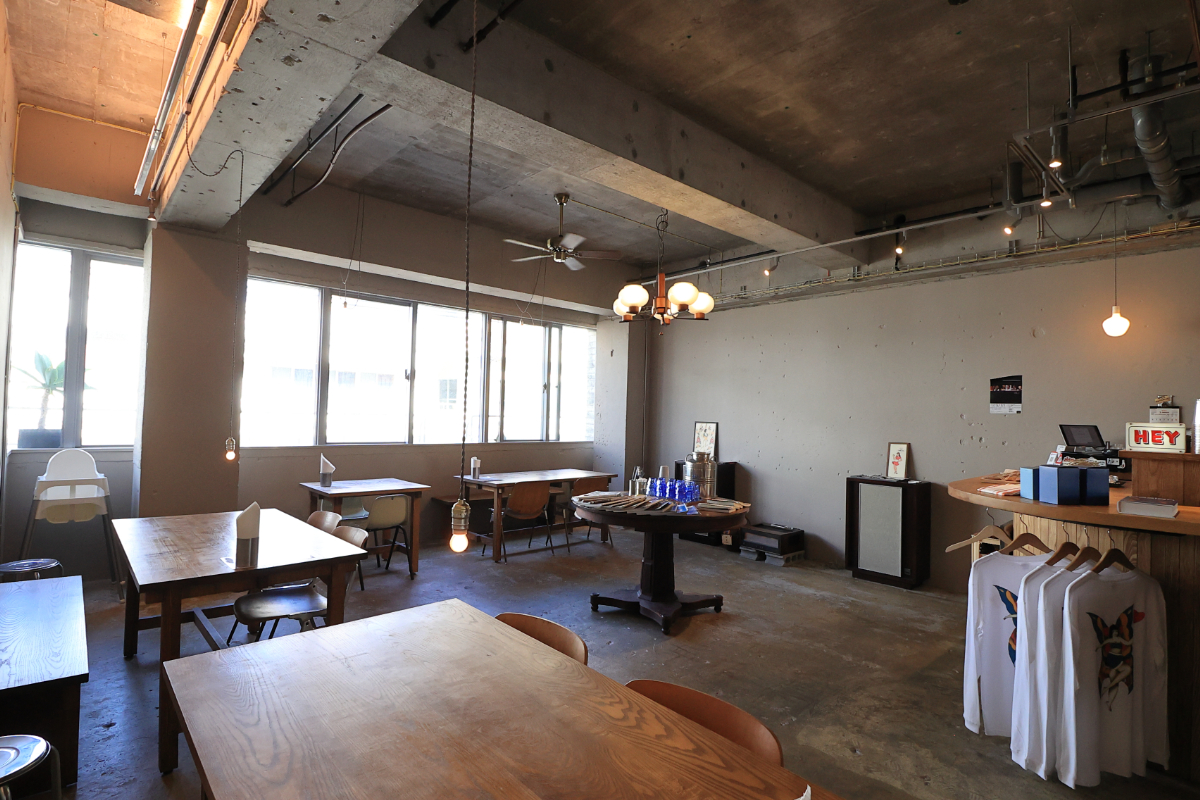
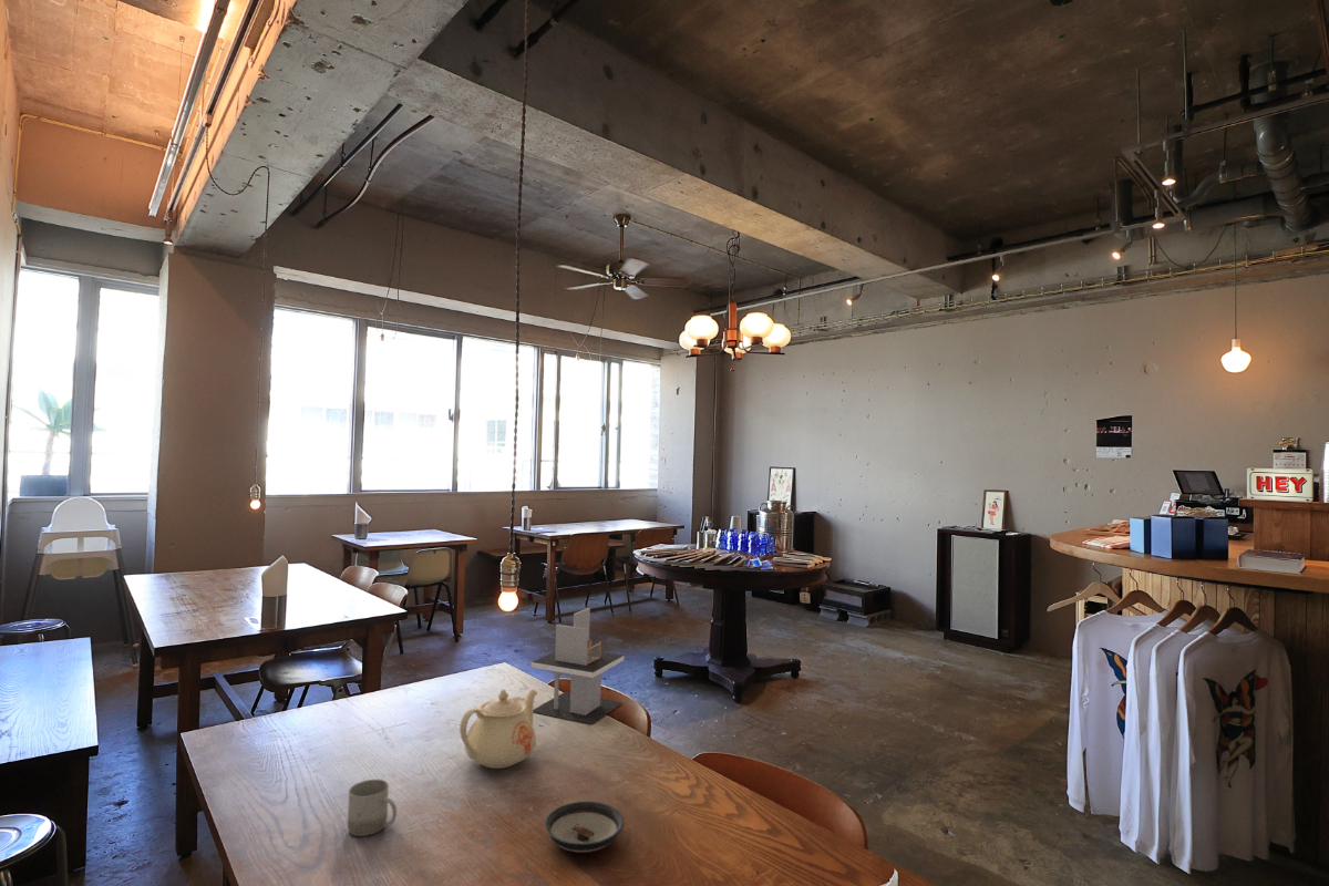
+ napkin holder [530,607,625,725]
+ teapot [459,688,538,770]
+ saucer [544,800,625,854]
+ cup [347,779,398,837]
